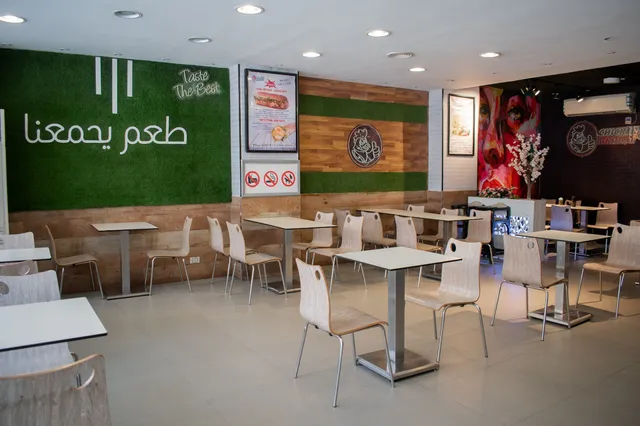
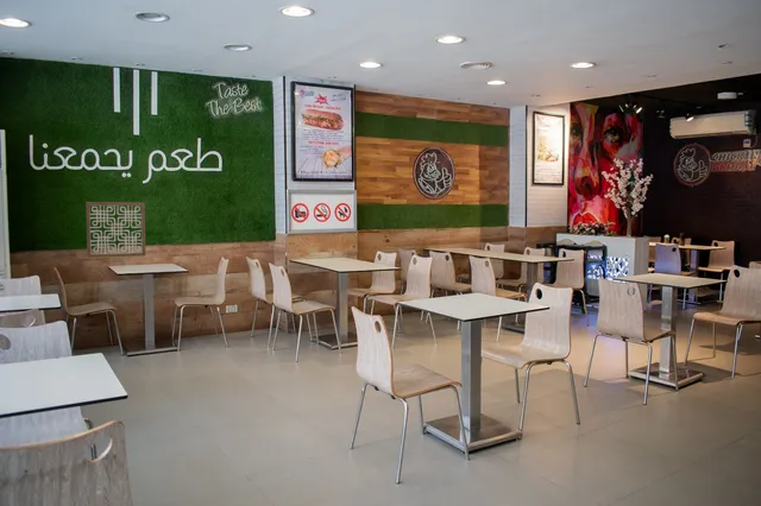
+ wall art [84,200,146,259]
